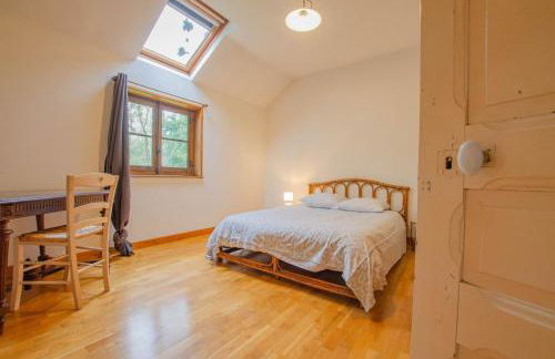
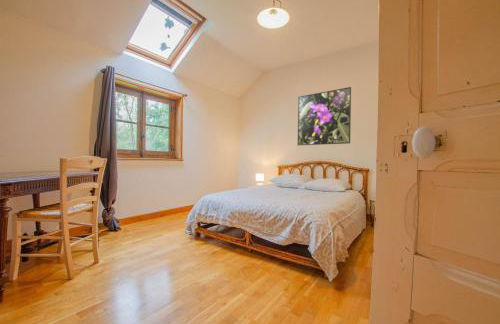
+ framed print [297,86,352,146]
